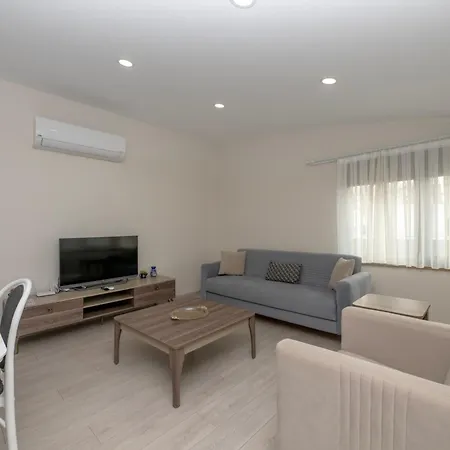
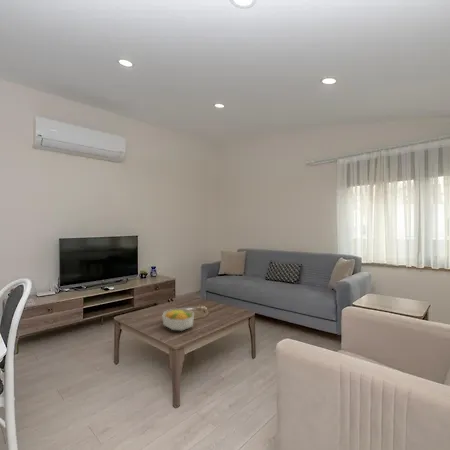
+ fruit bowl [161,308,195,332]
